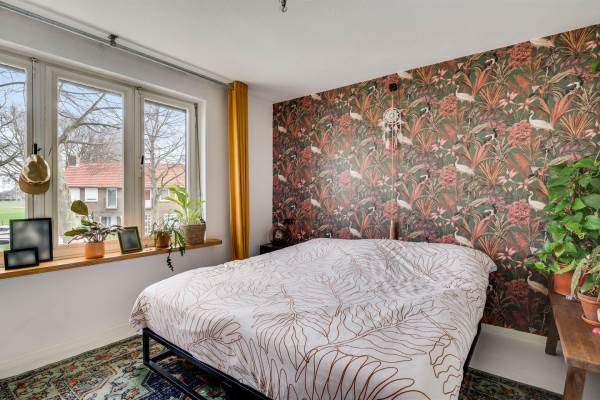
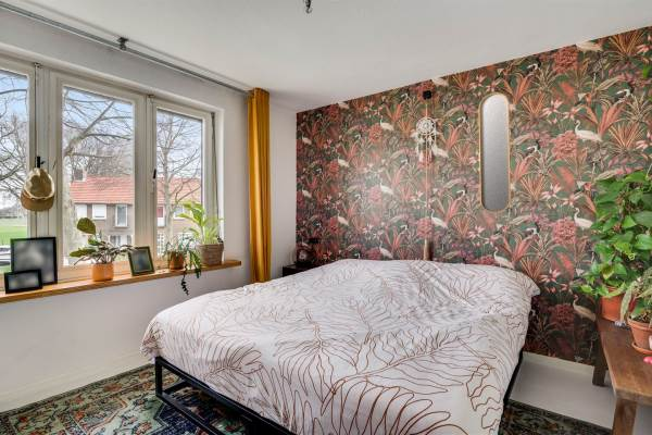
+ home mirror [478,91,512,214]
